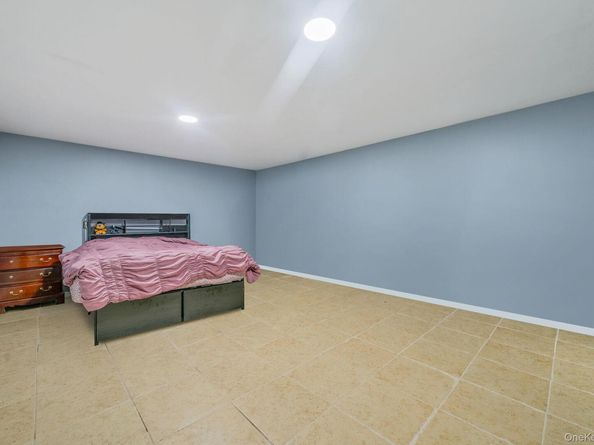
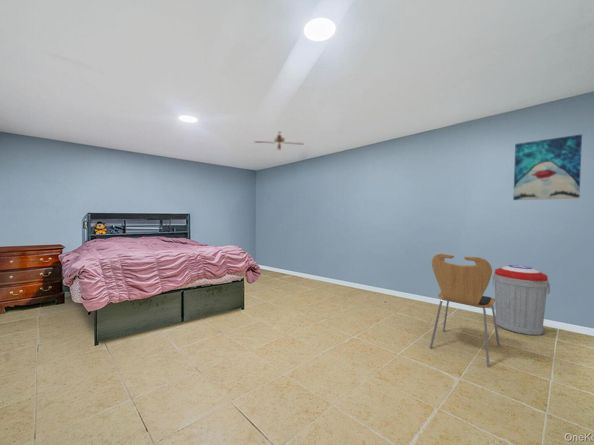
+ trash can [492,264,551,336]
+ wall art [512,133,583,201]
+ ceiling fan [254,130,305,150]
+ chair [429,253,501,368]
